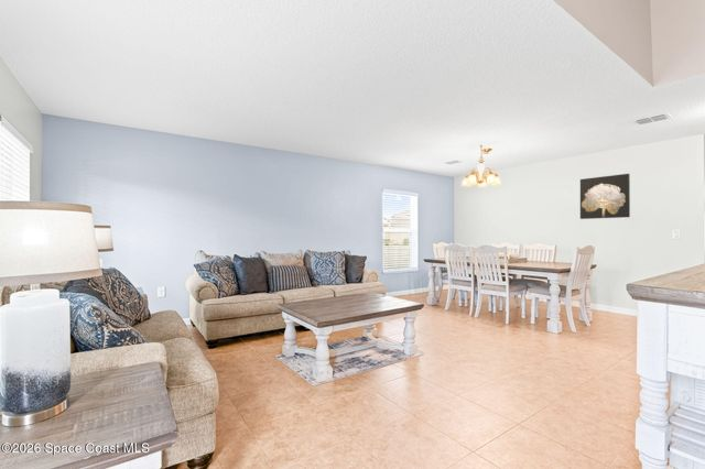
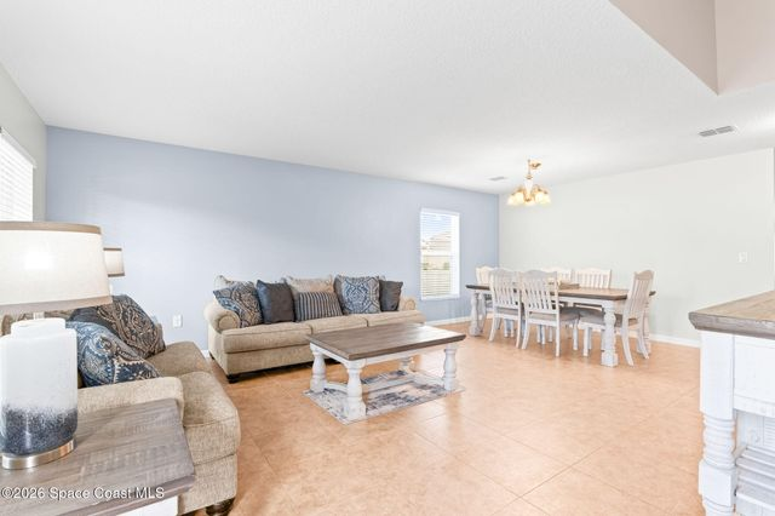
- wall art [579,173,631,220]
